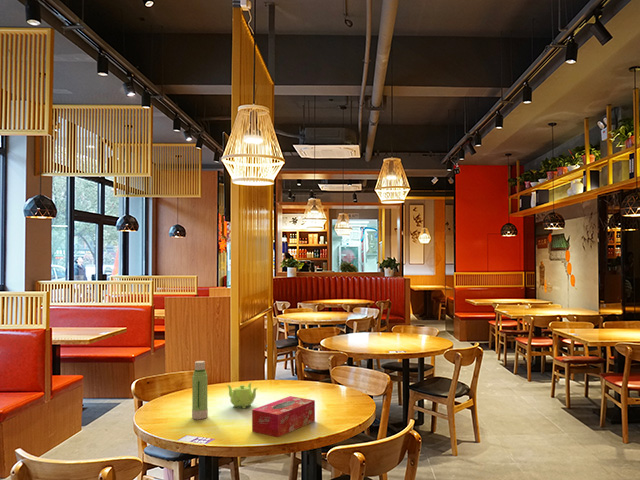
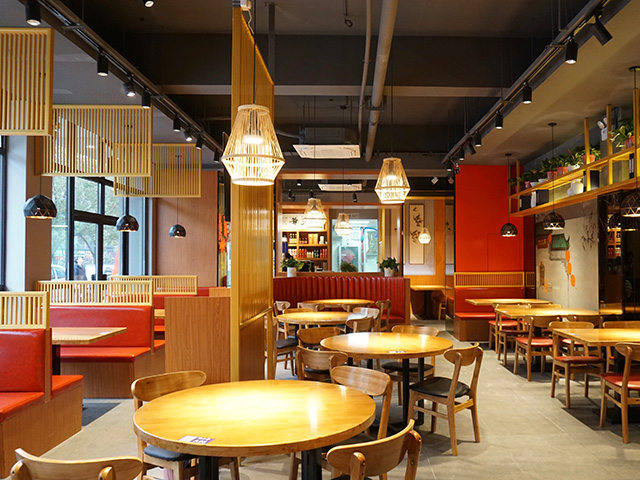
- tissue box [251,395,316,438]
- teapot [226,382,258,409]
- water bottle [191,360,209,420]
